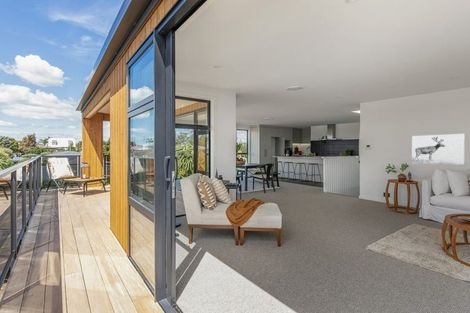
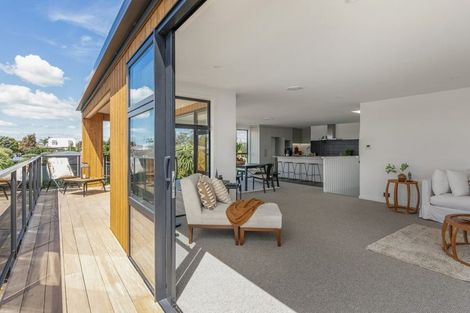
- wall art [411,133,466,166]
